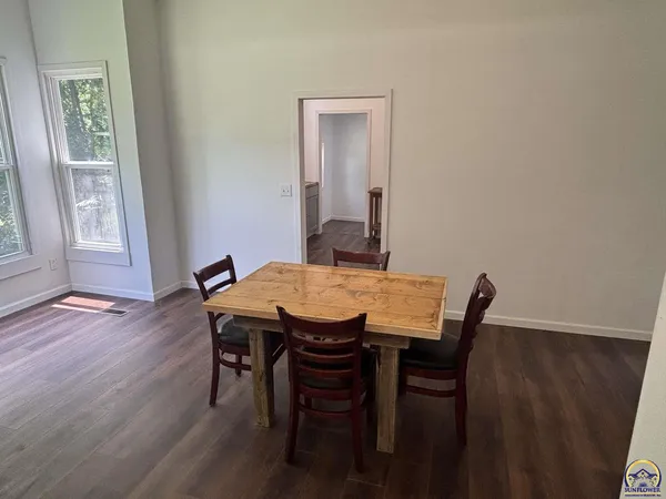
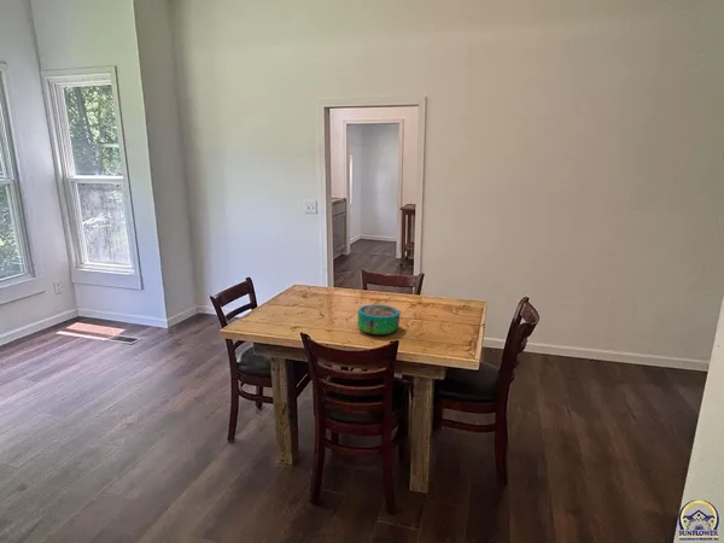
+ decorative bowl [356,303,401,337]
